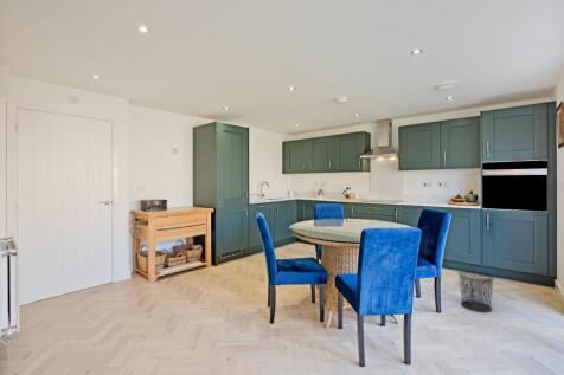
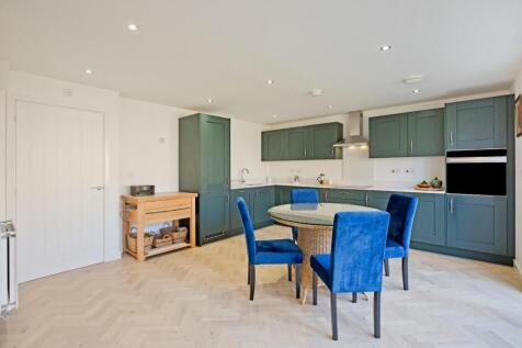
- waste bin [457,270,495,313]
